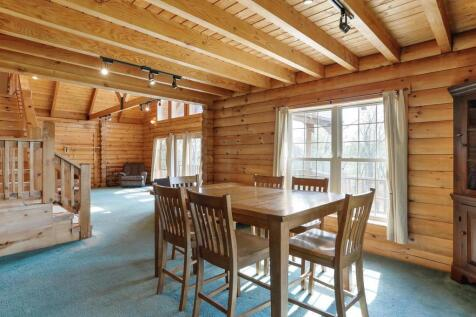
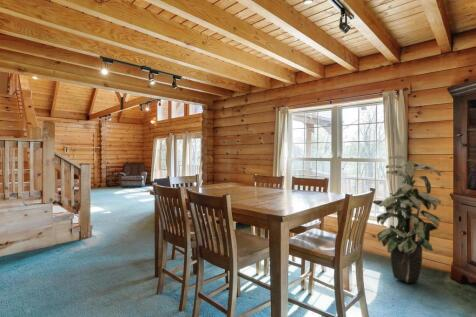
+ indoor plant [372,155,442,284]
